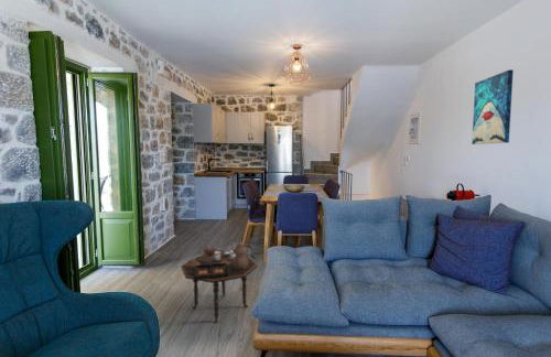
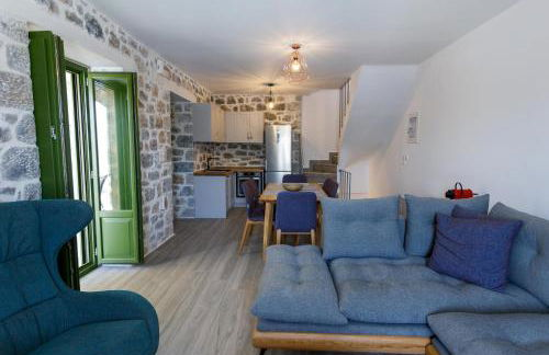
- side table [180,241,259,324]
- wall art [471,68,515,145]
